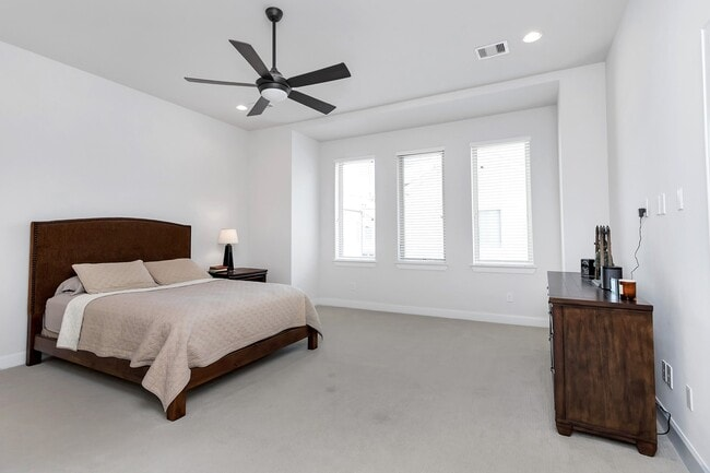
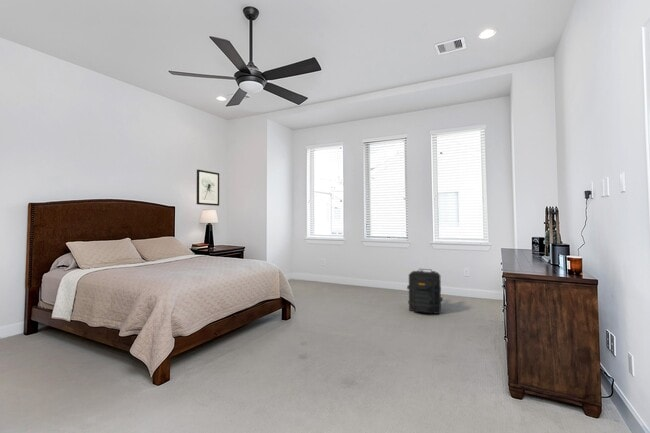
+ backpack [406,268,444,315]
+ wall art [196,169,220,207]
